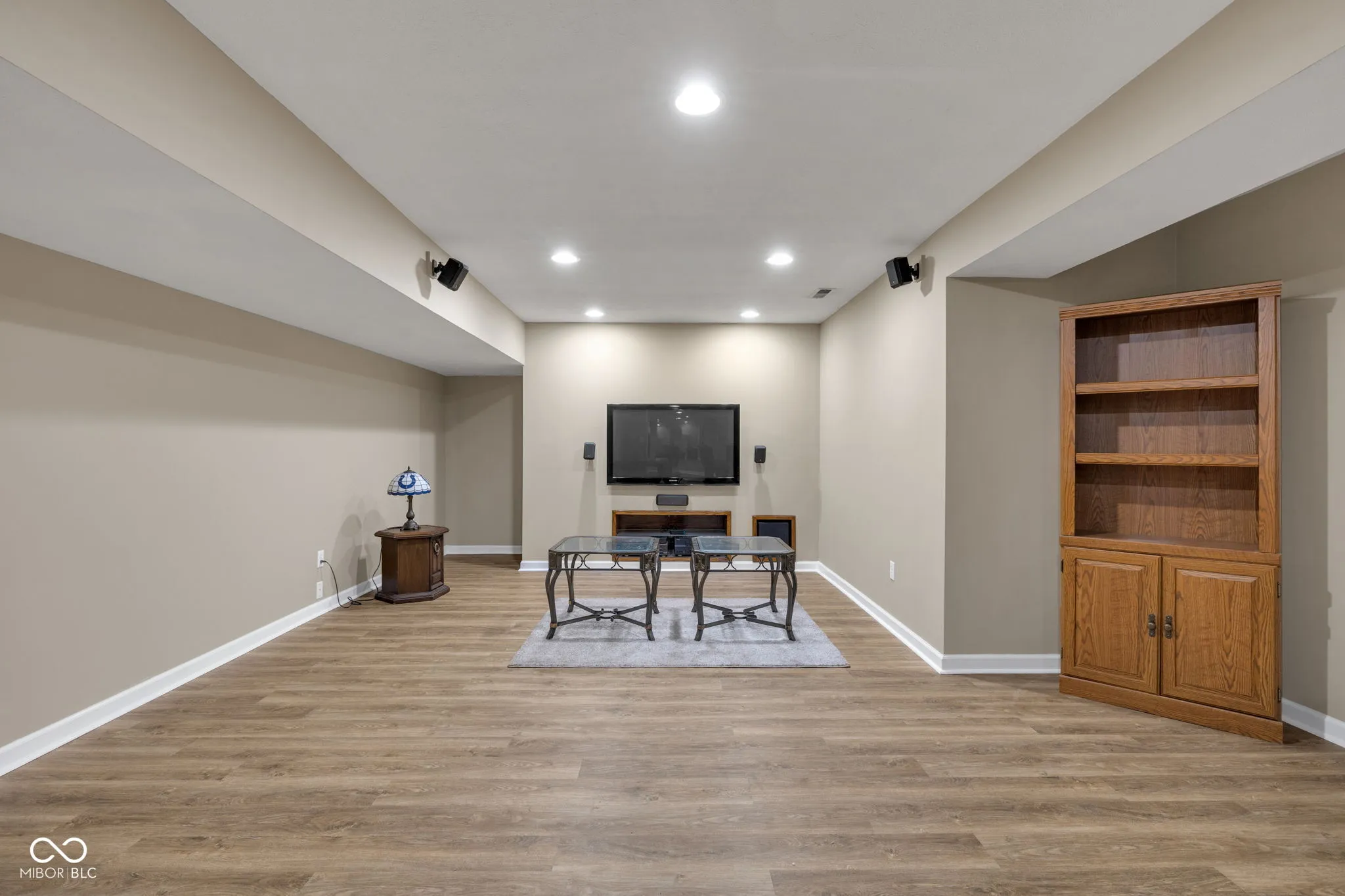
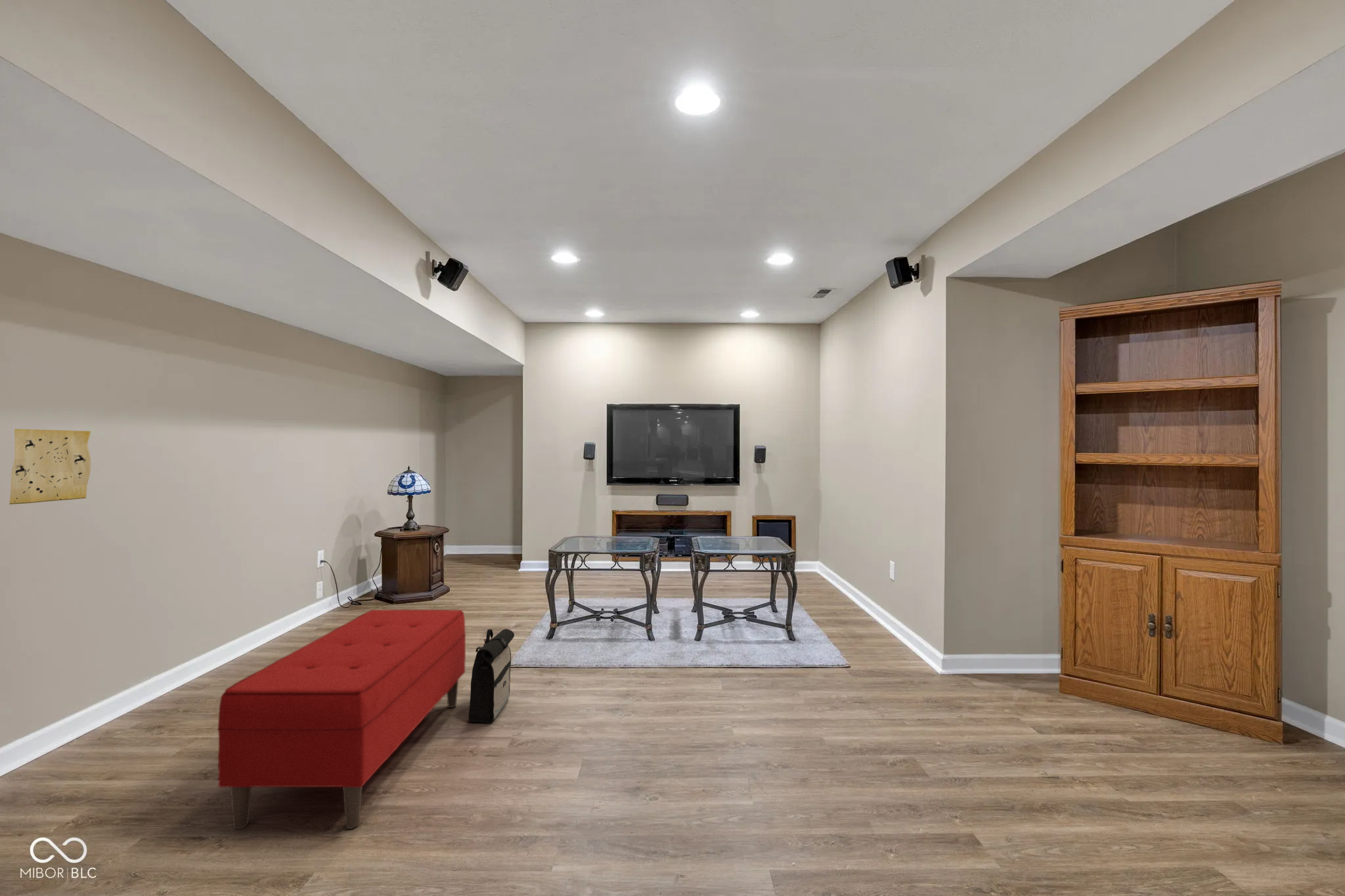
+ backpack [468,628,515,724]
+ map [9,428,91,505]
+ bench [217,609,466,830]
